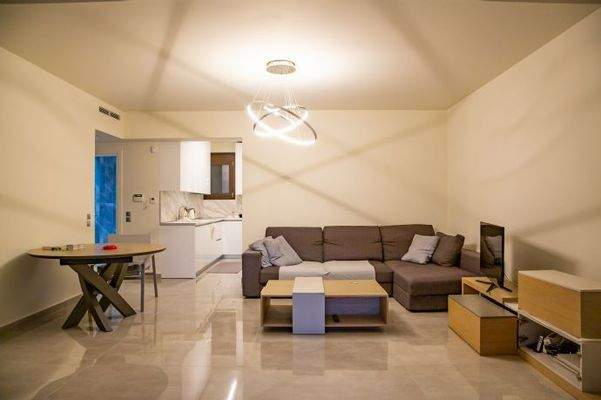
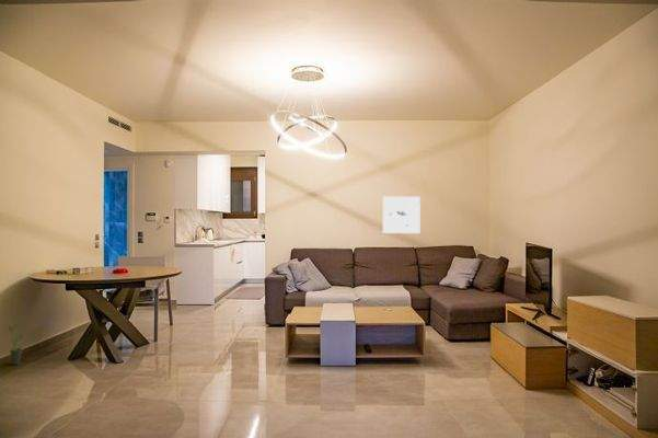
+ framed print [382,196,422,234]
+ potted plant [8,321,30,366]
